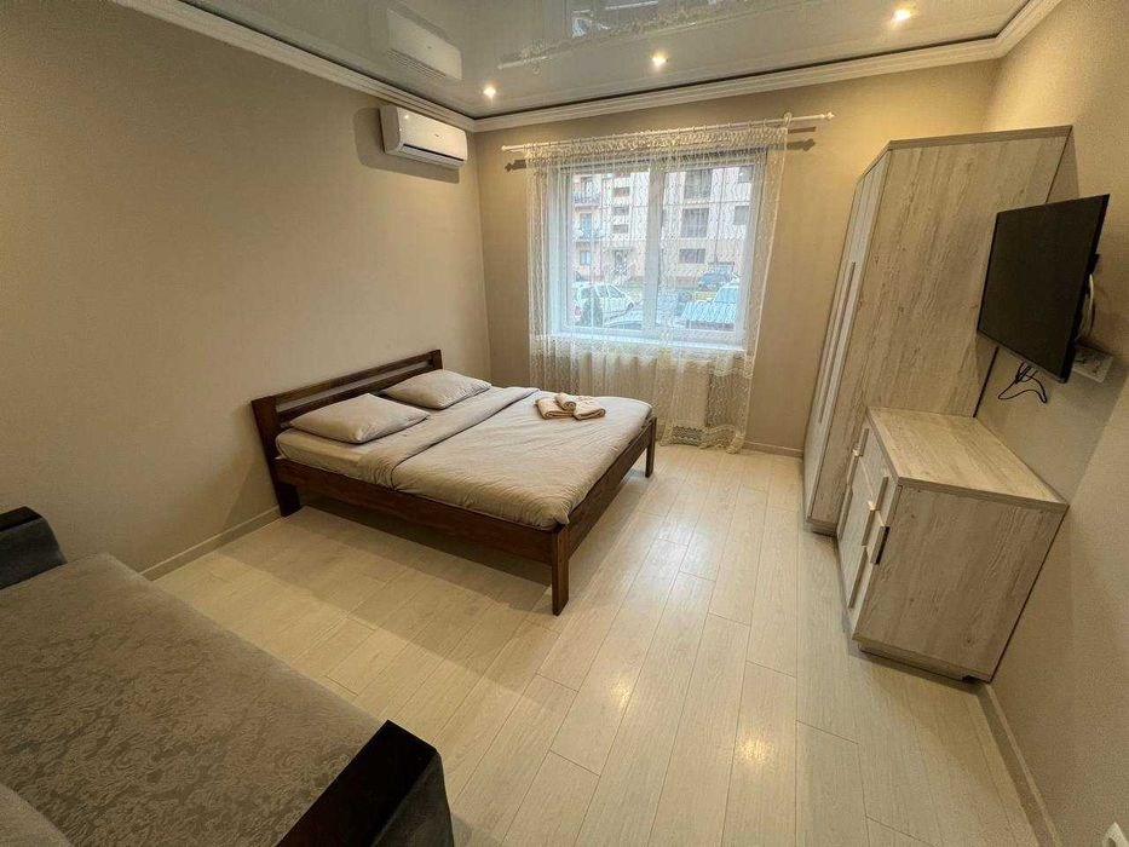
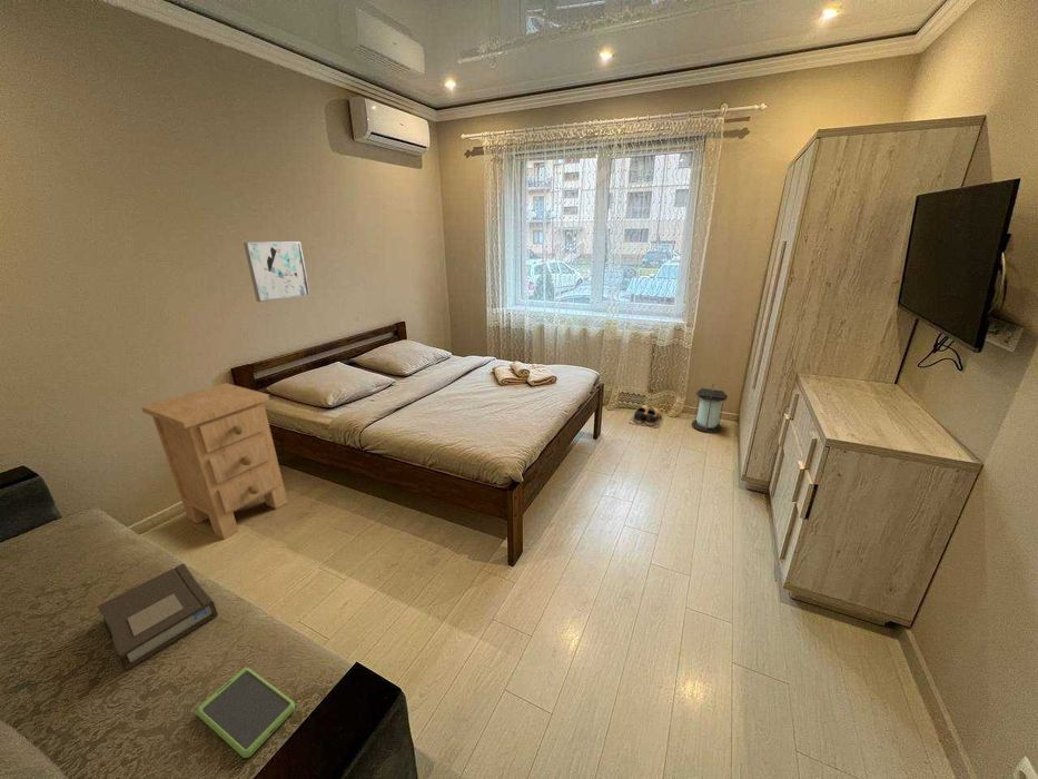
+ tablet [195,667,296,759]
+ wall art [243,240,310,303]
+ nightstand [140,382,289,540]
+ book [97,562,219,671]
+ lantern [691,383,729,434]
+ shoes [627,404,663,428]
